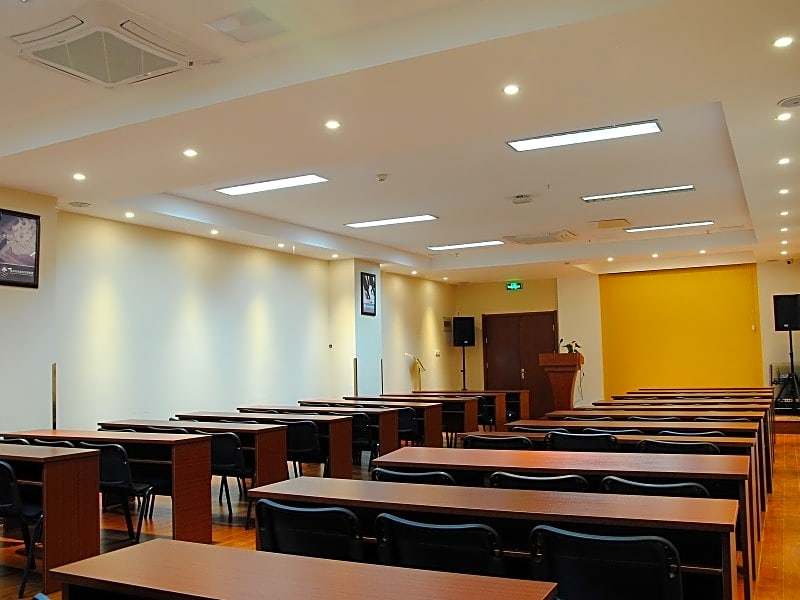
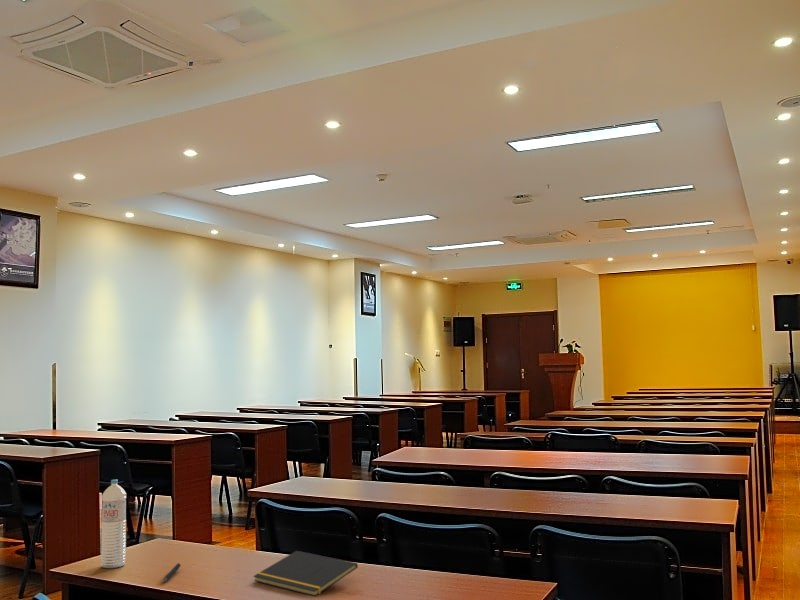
+ pen [162,562,182,583]
+ notepad [252,550,359,597]
+ water bottle [100,479,127,569]
